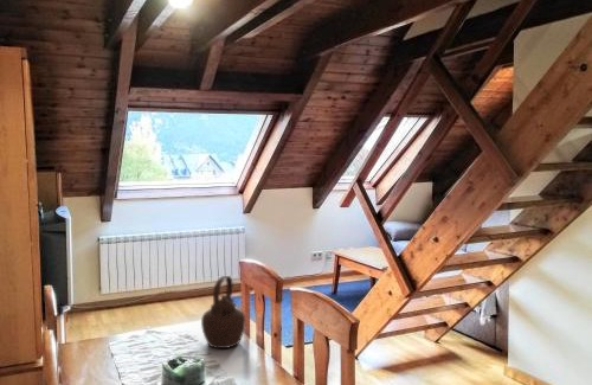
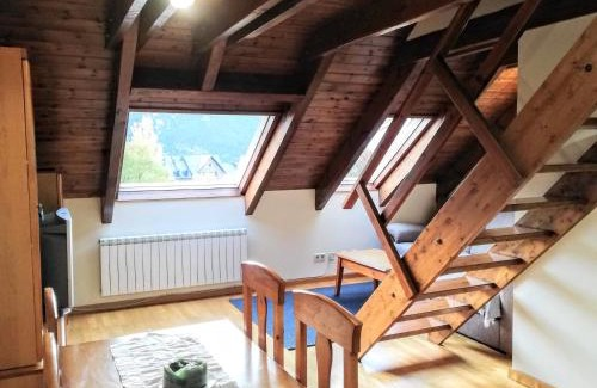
- teapot [200,275,246,349]
